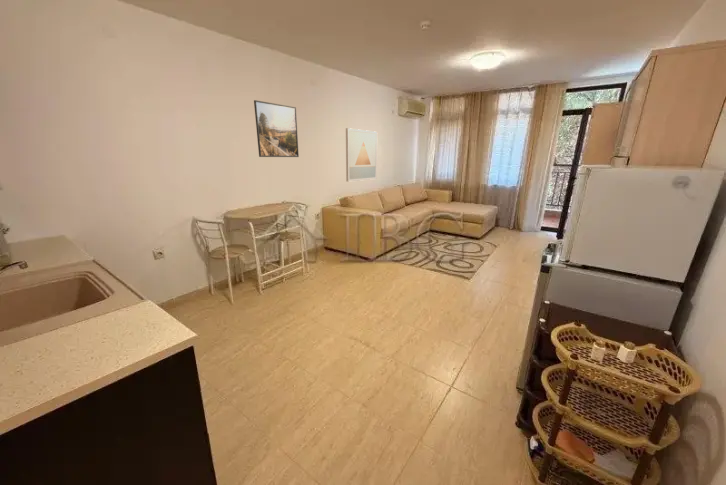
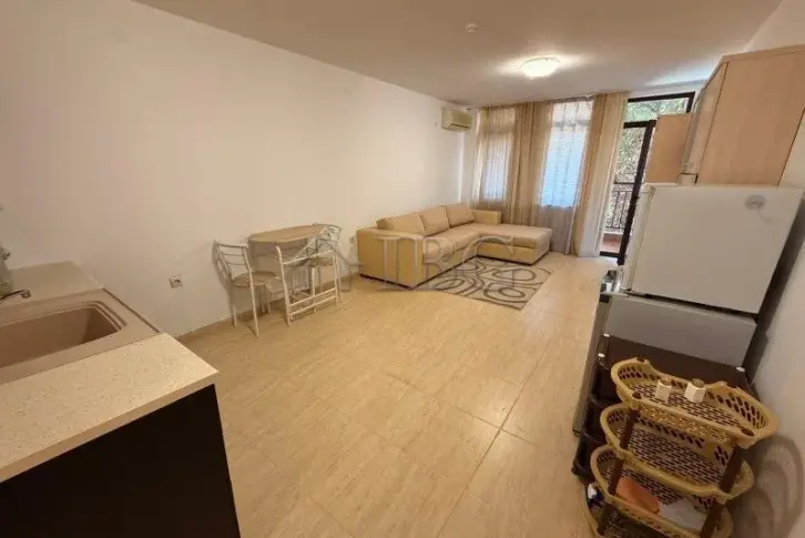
- wall art [345,127,378,183]
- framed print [253,99,300,158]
